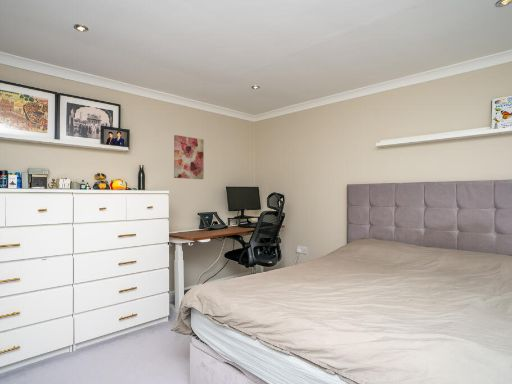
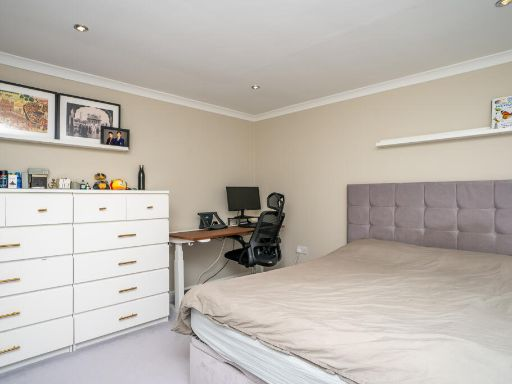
- wall art [173,134,205,180]
